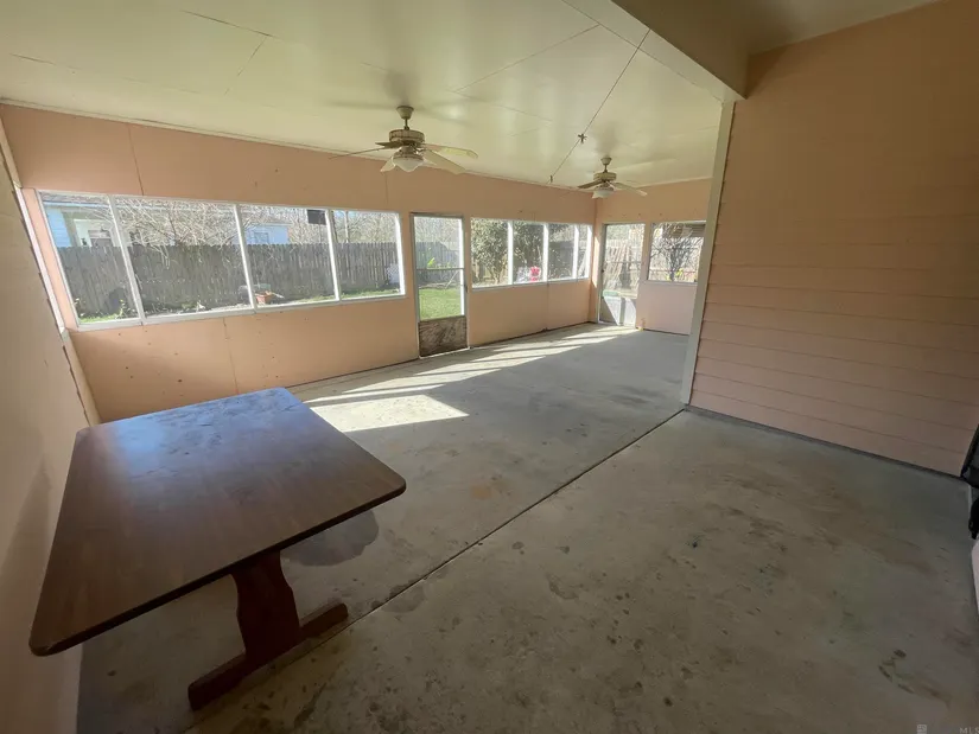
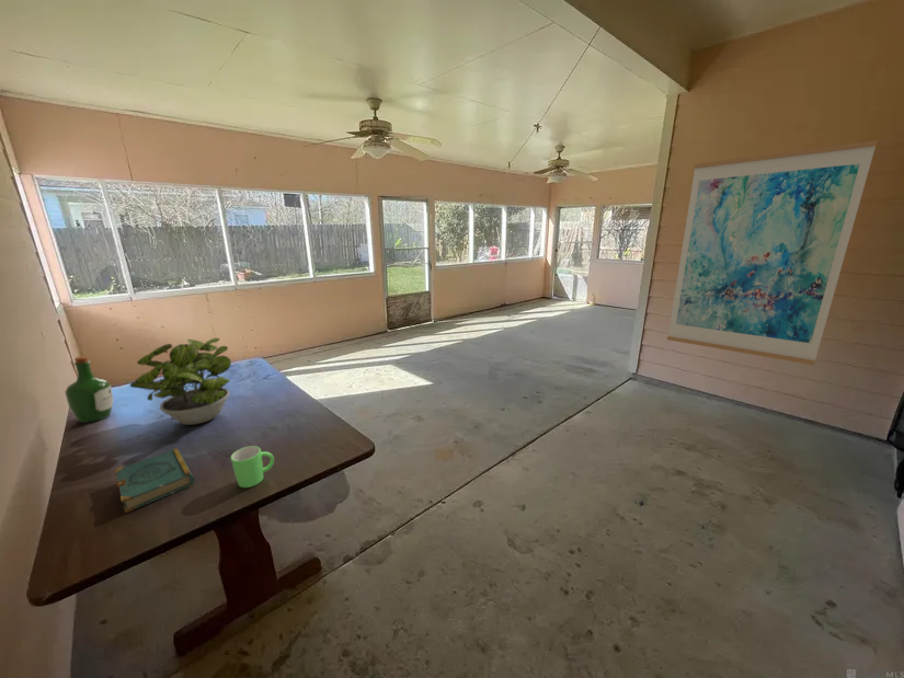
+ book [114,447,195,515]
+ mug [230,445,275,489]
+ wall art [666,139,878,366]
+ wine bottle [64,355,114,424]
+ potted plant [129,337,232,426]
